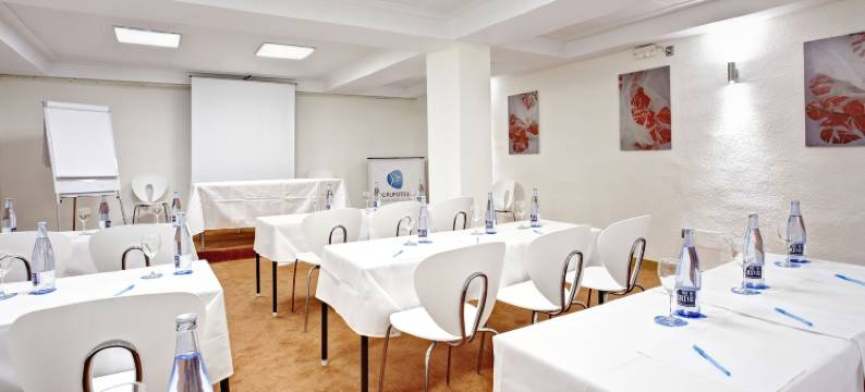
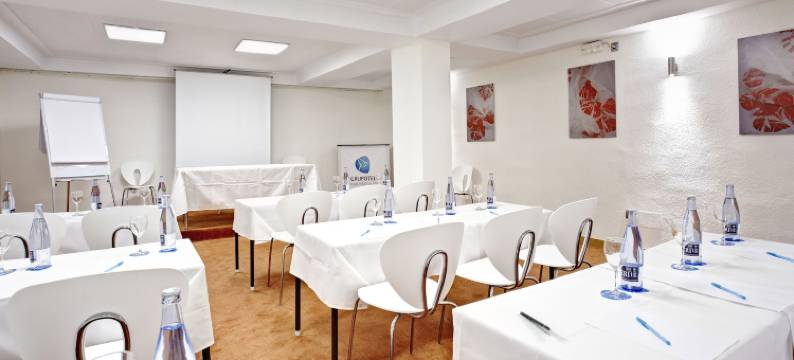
+ pen [519,310,552,331]
